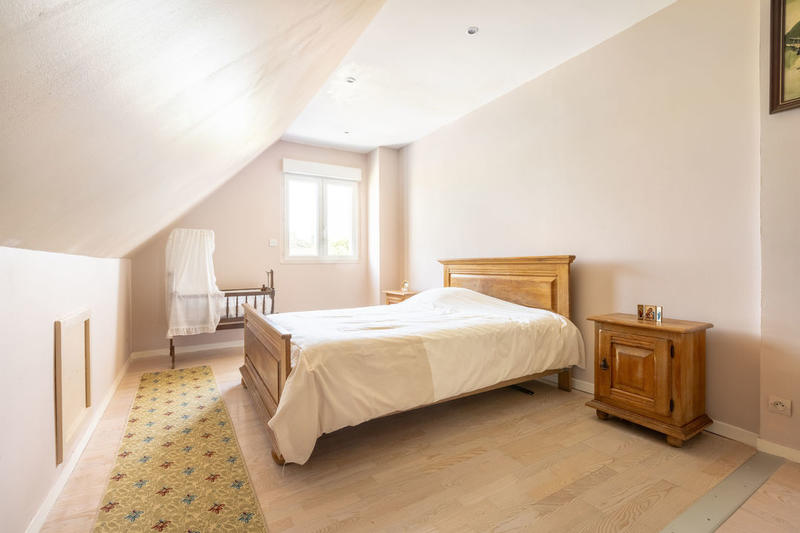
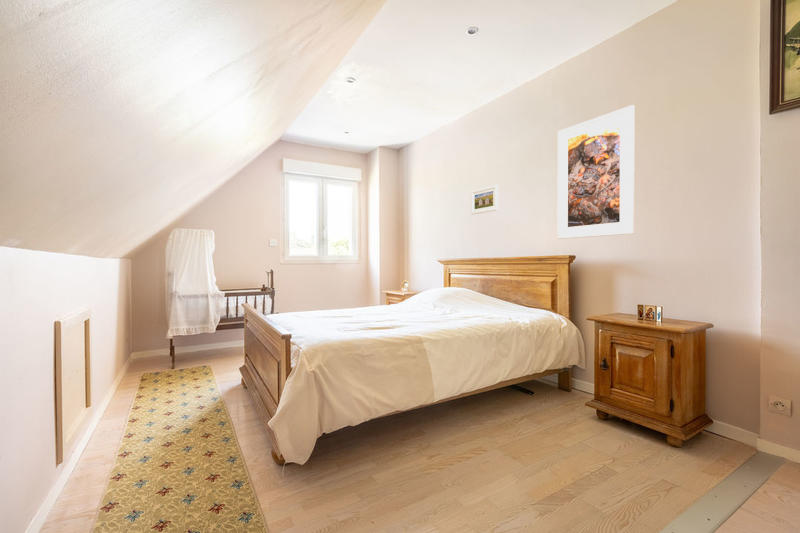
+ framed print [470,184,499,215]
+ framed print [557,104,635,240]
